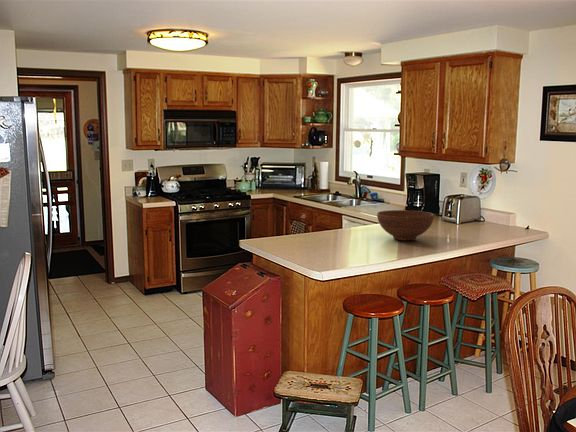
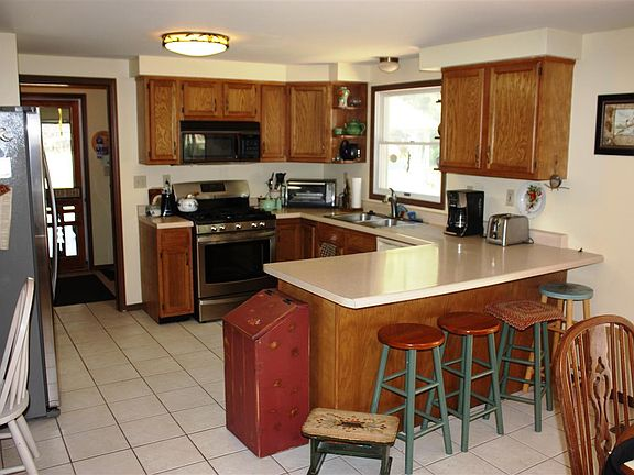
- fruit bowl [376,209,435,241]
